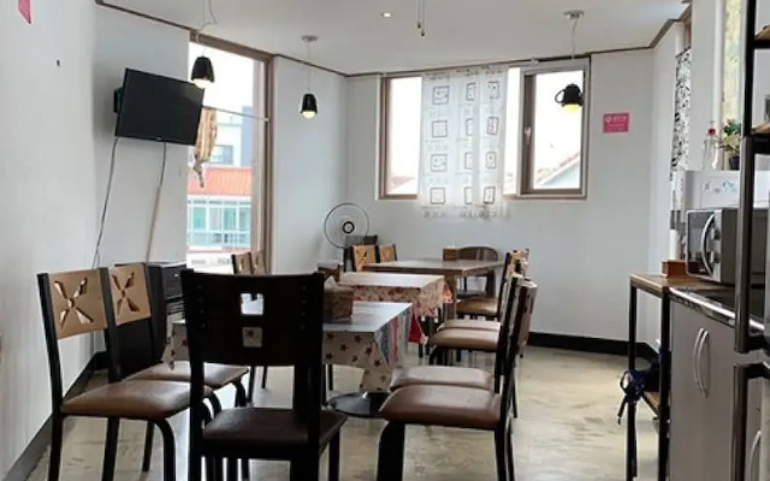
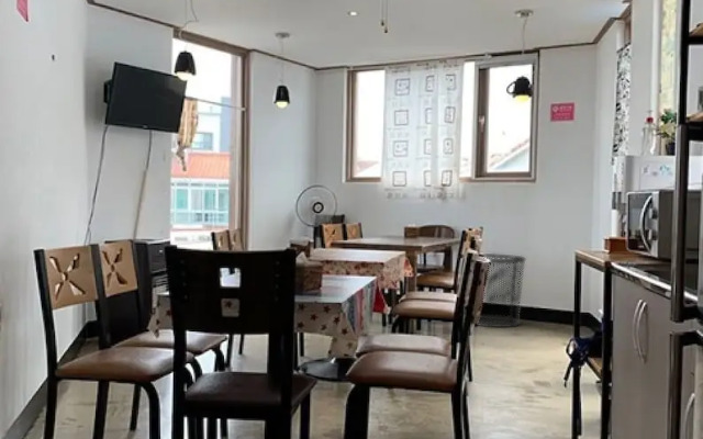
+ waste bin [477,252,527,328]
